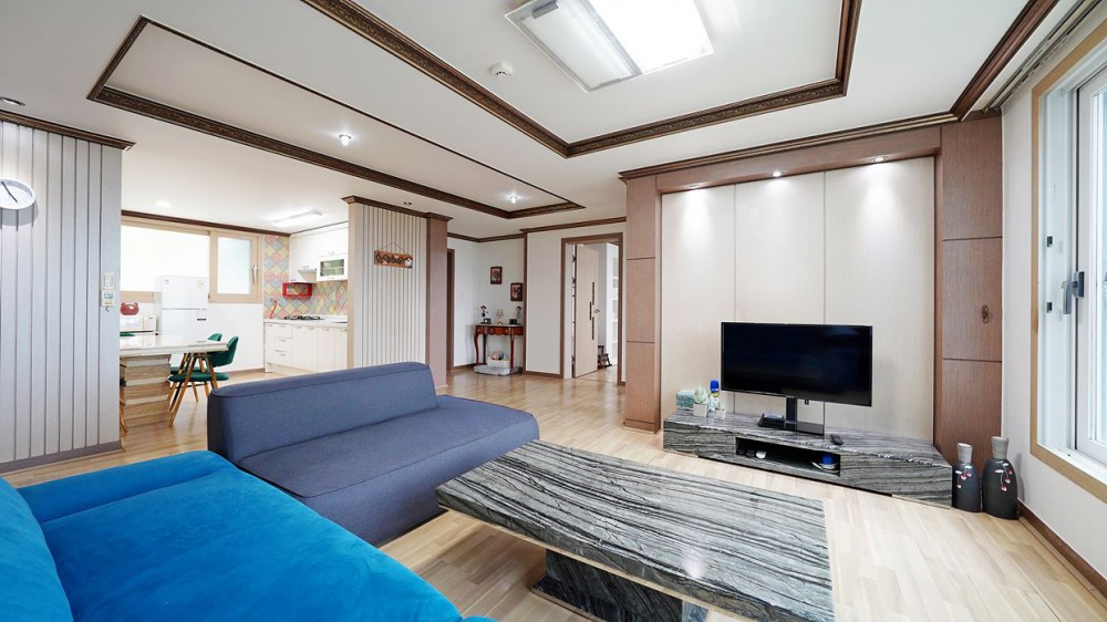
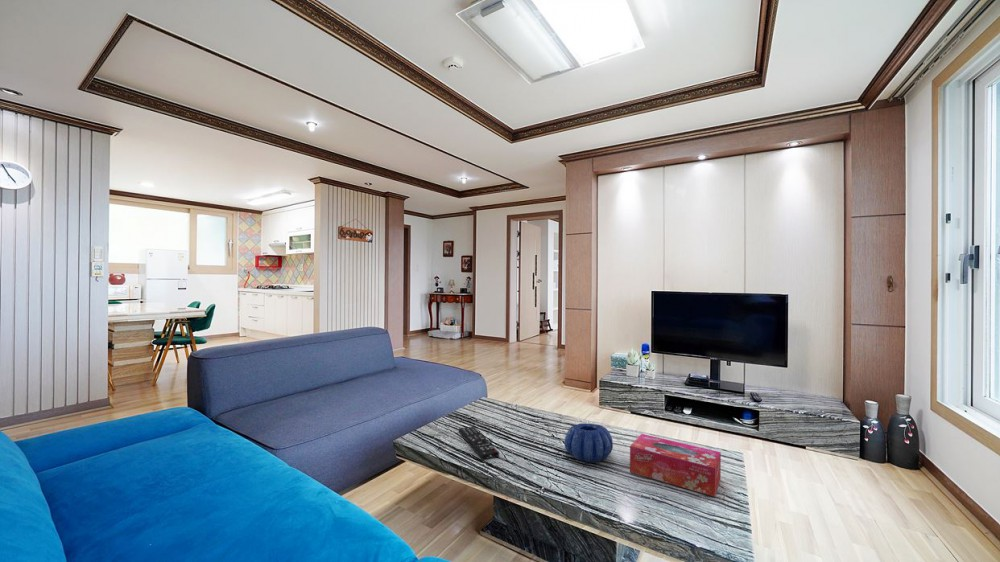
+ decorative bowl [563,422,614,464]
+ remote control [458,425,500,460]
+ tissue box [629,433,722,498]
